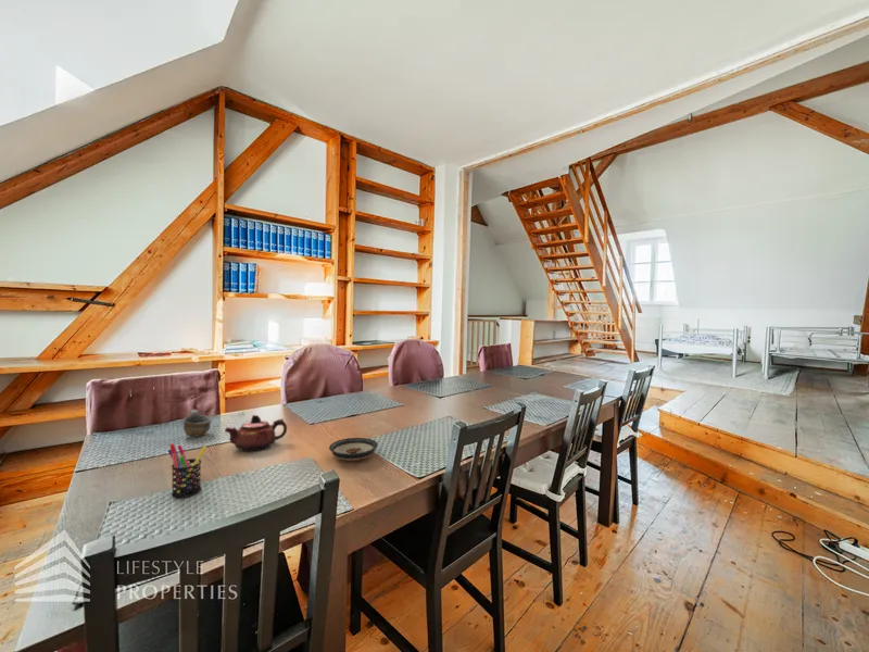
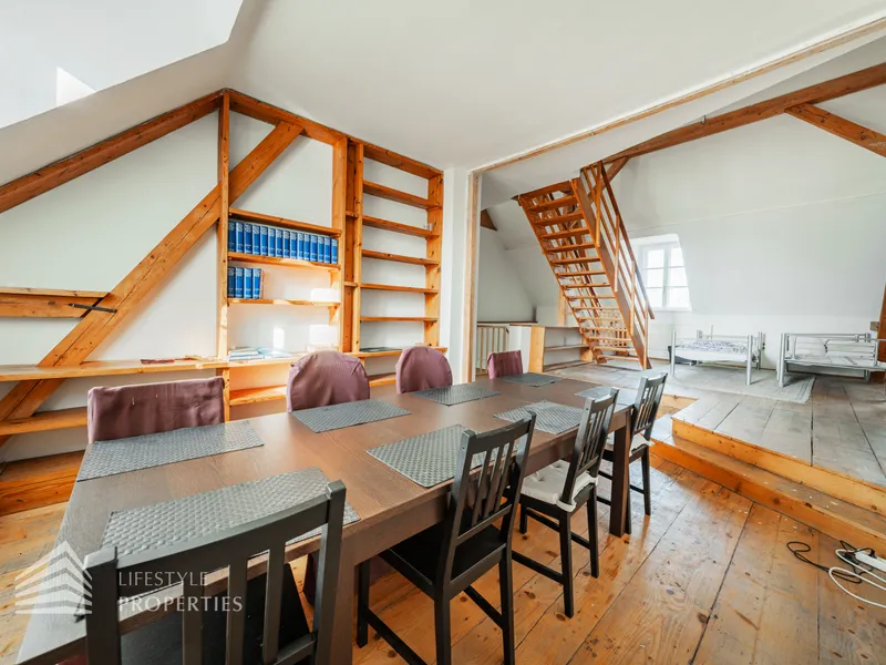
- saucer [328,437,379,462]
- cup [181,409,213,437]
- pen holder [167,442,207,499]
- teapot [224,414,288,453]
